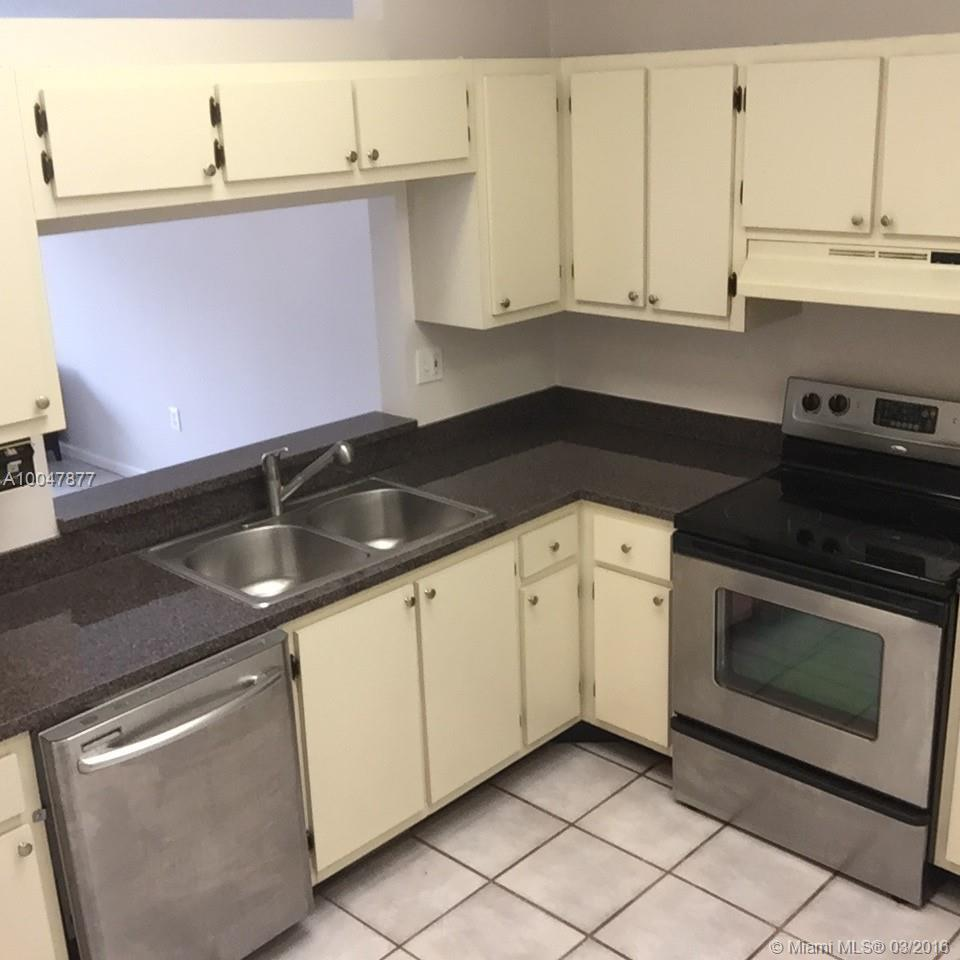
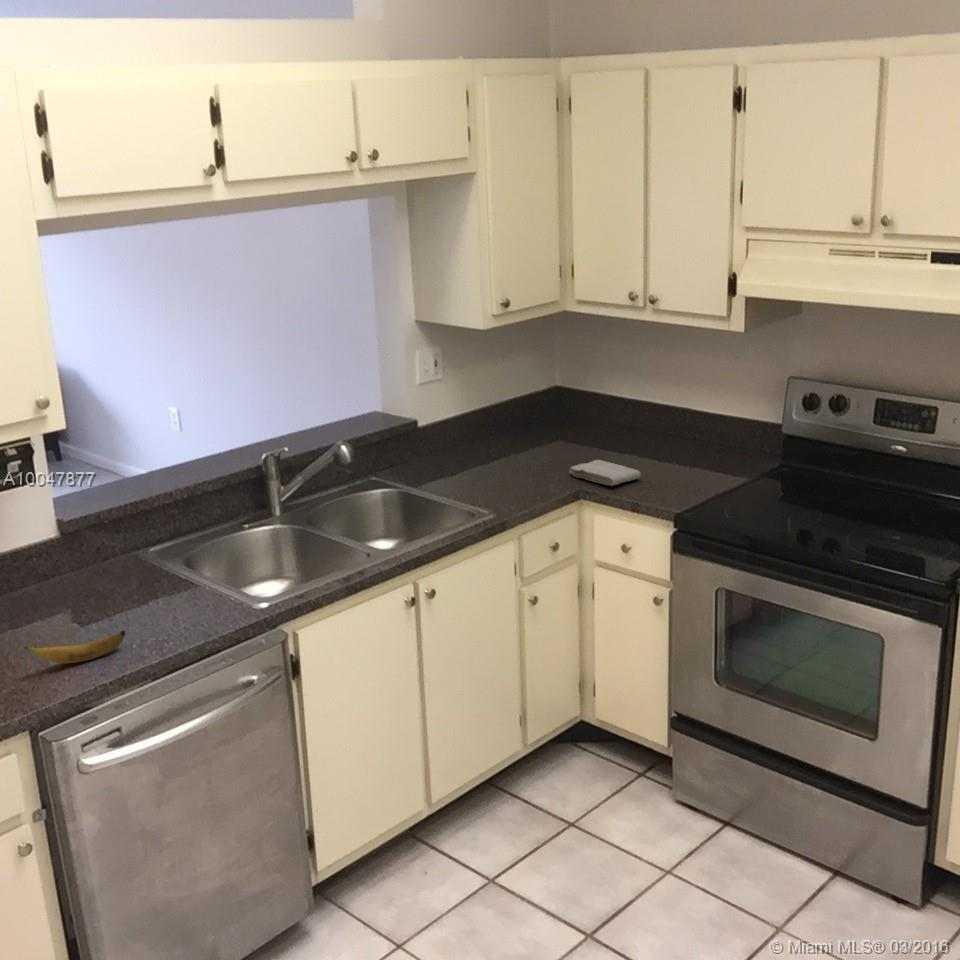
+ washcloth [568,459,642,487]
+ banana [23,629,127,665]
